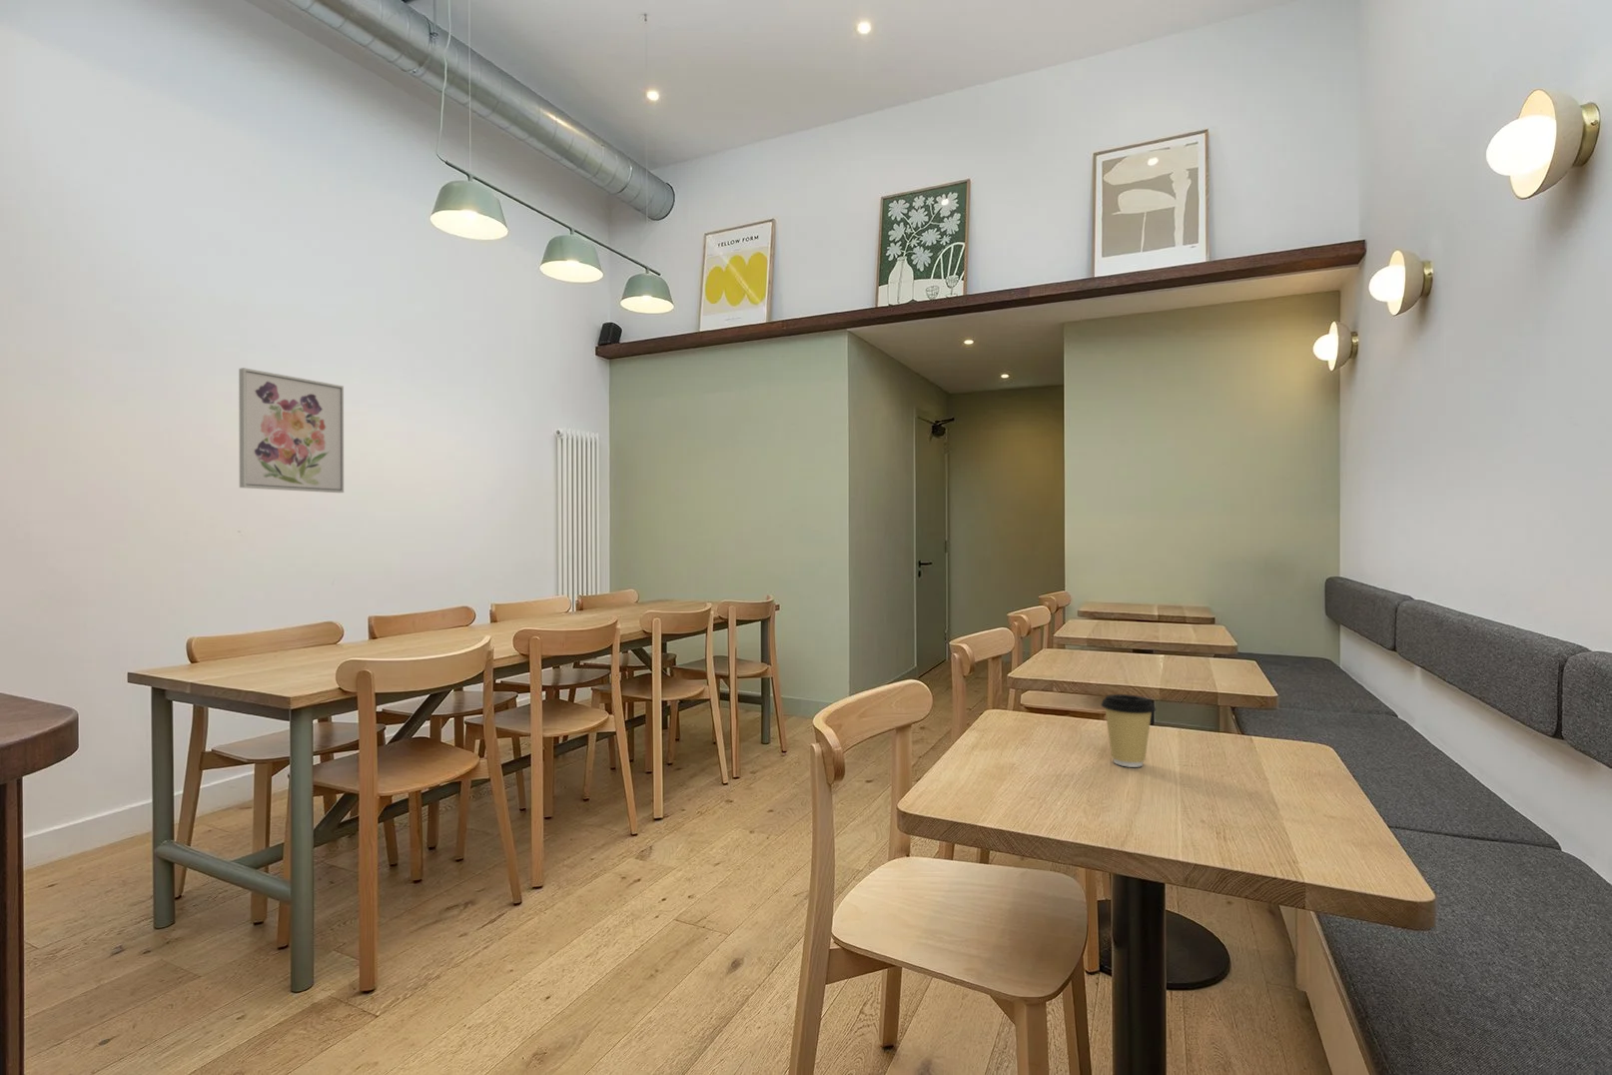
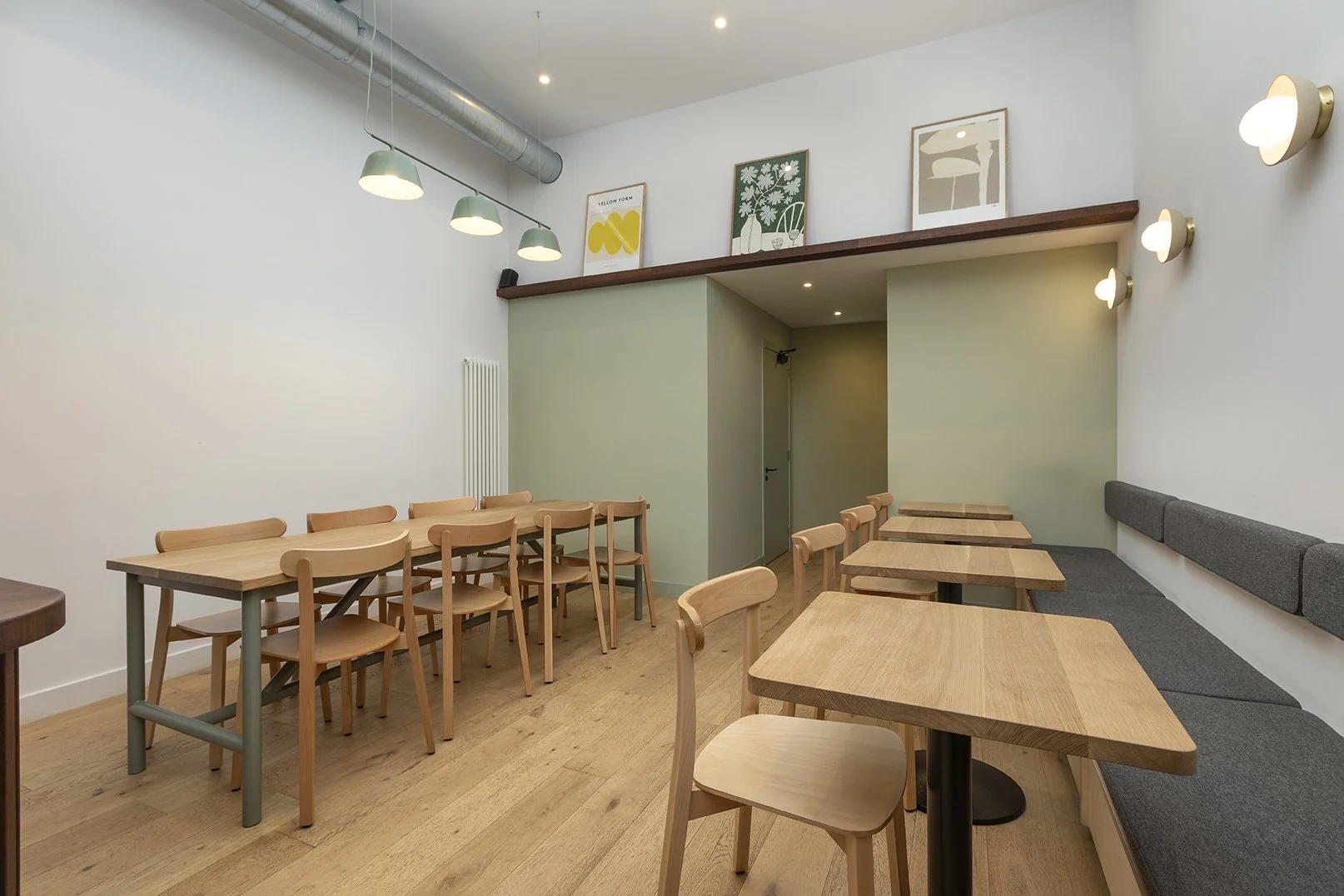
- coffee cup [1100,693,1156,768]
- wall art [237,367,344,493]
